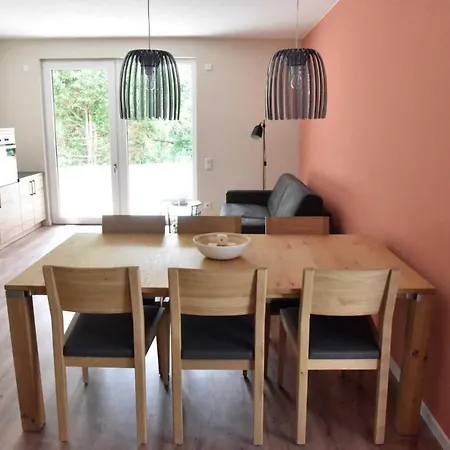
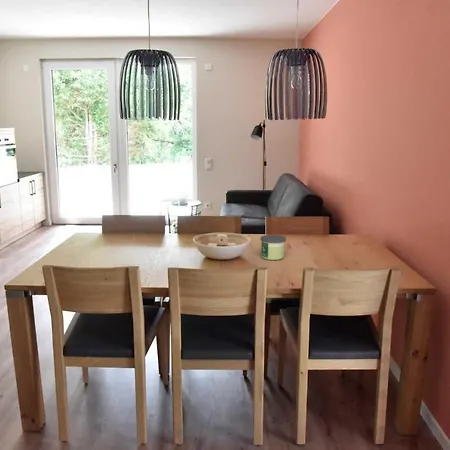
+ candle [260,234,287,261]
